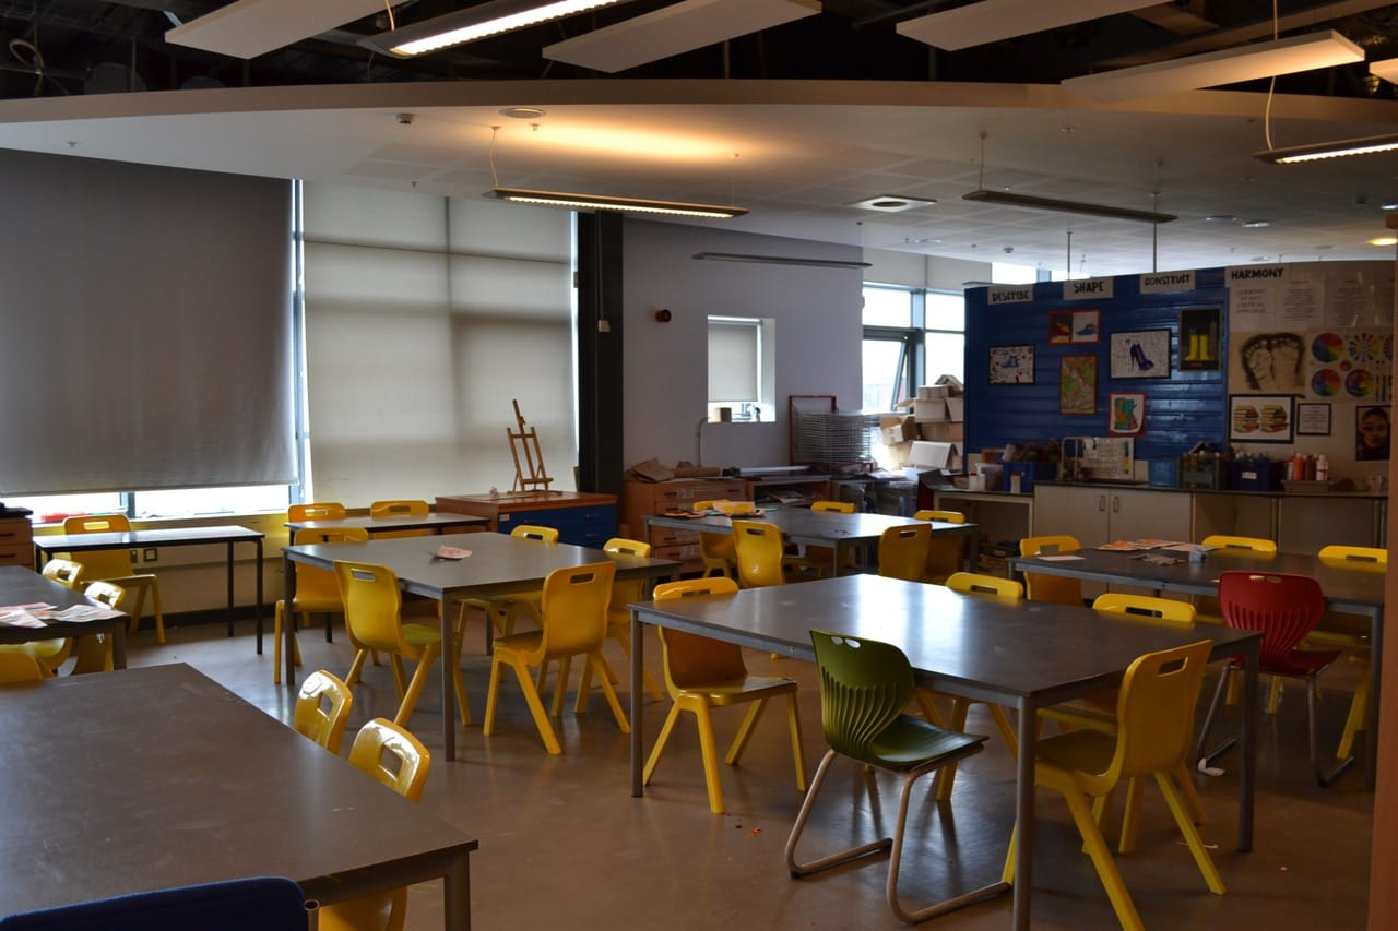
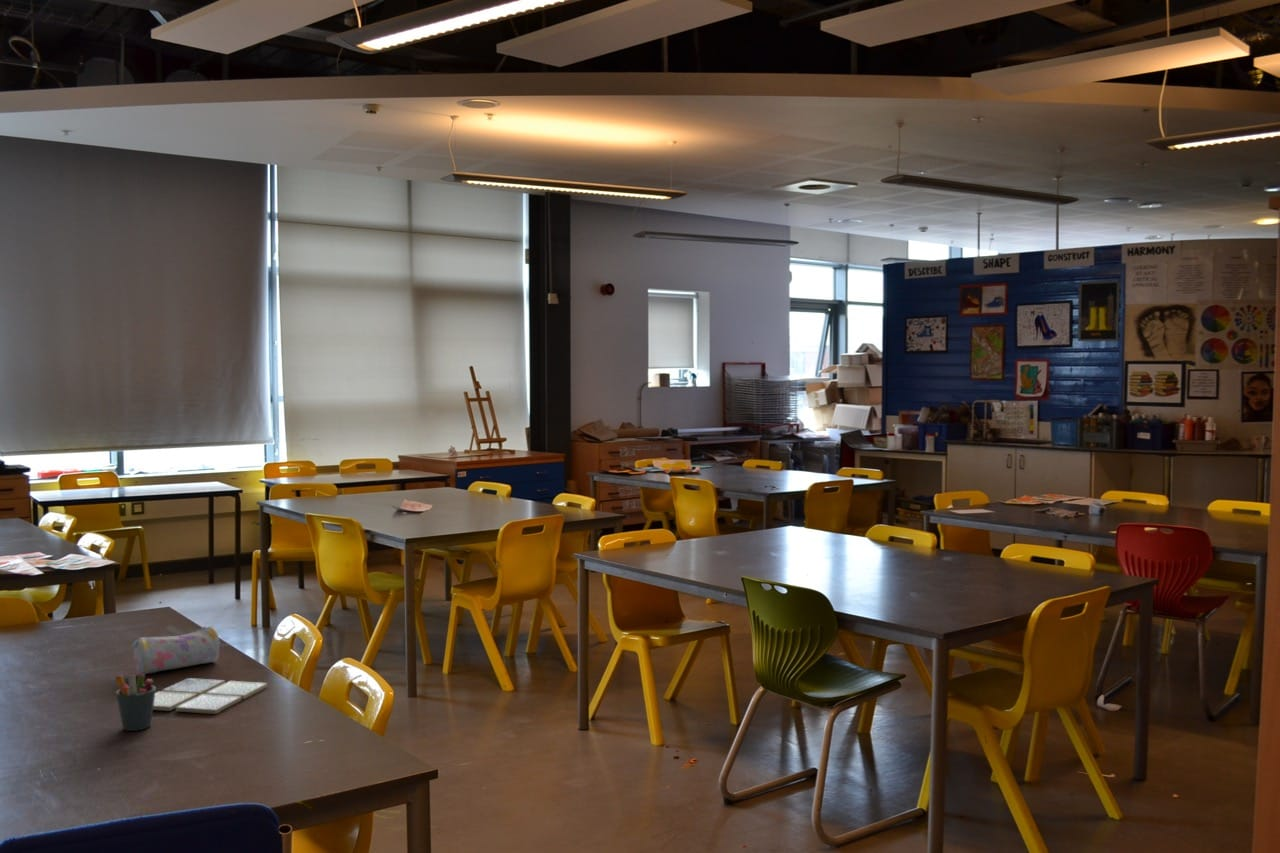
+ pen holder [114,673,157,732]
+ pencil case [131,626,220,675]
+ drink coaster [153,677,269,715]
